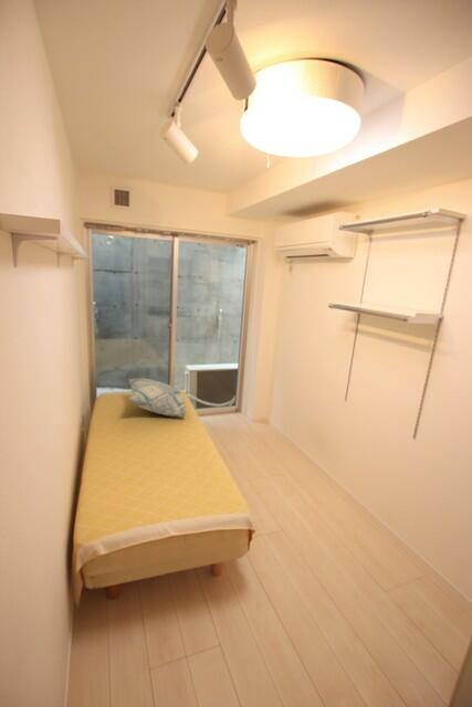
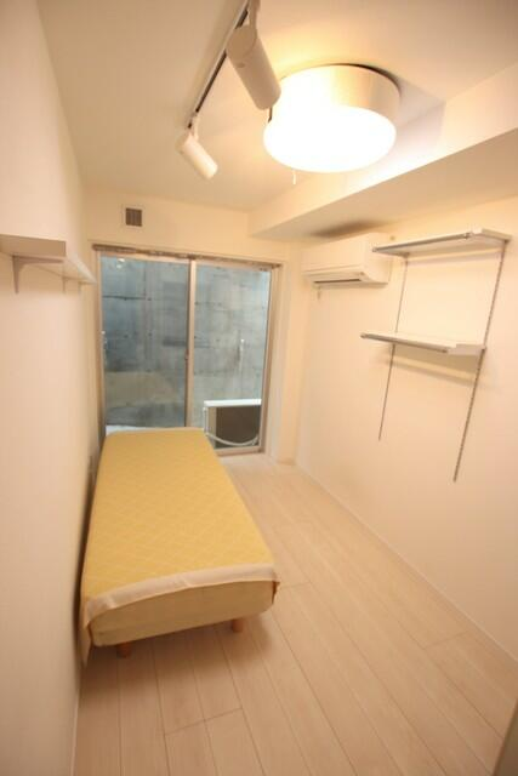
- decorative pillow [127,377,188,418]
